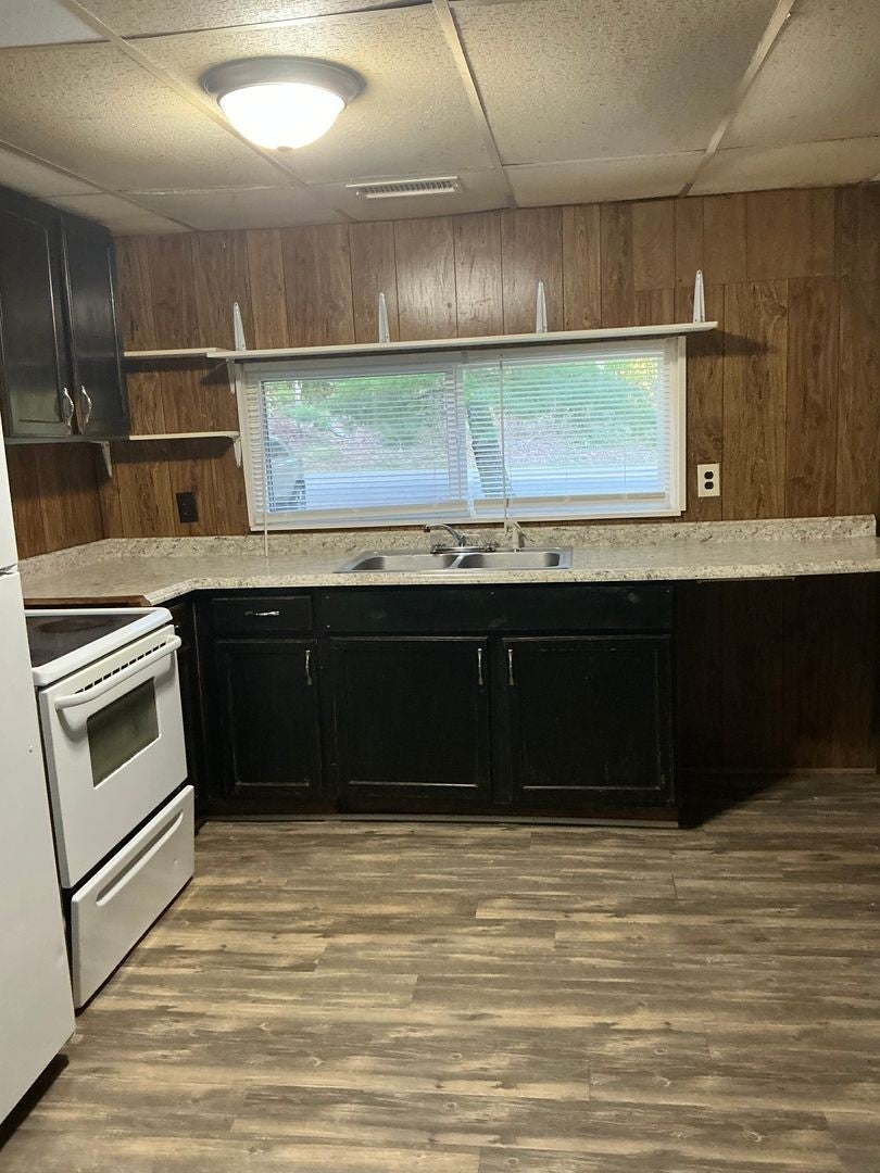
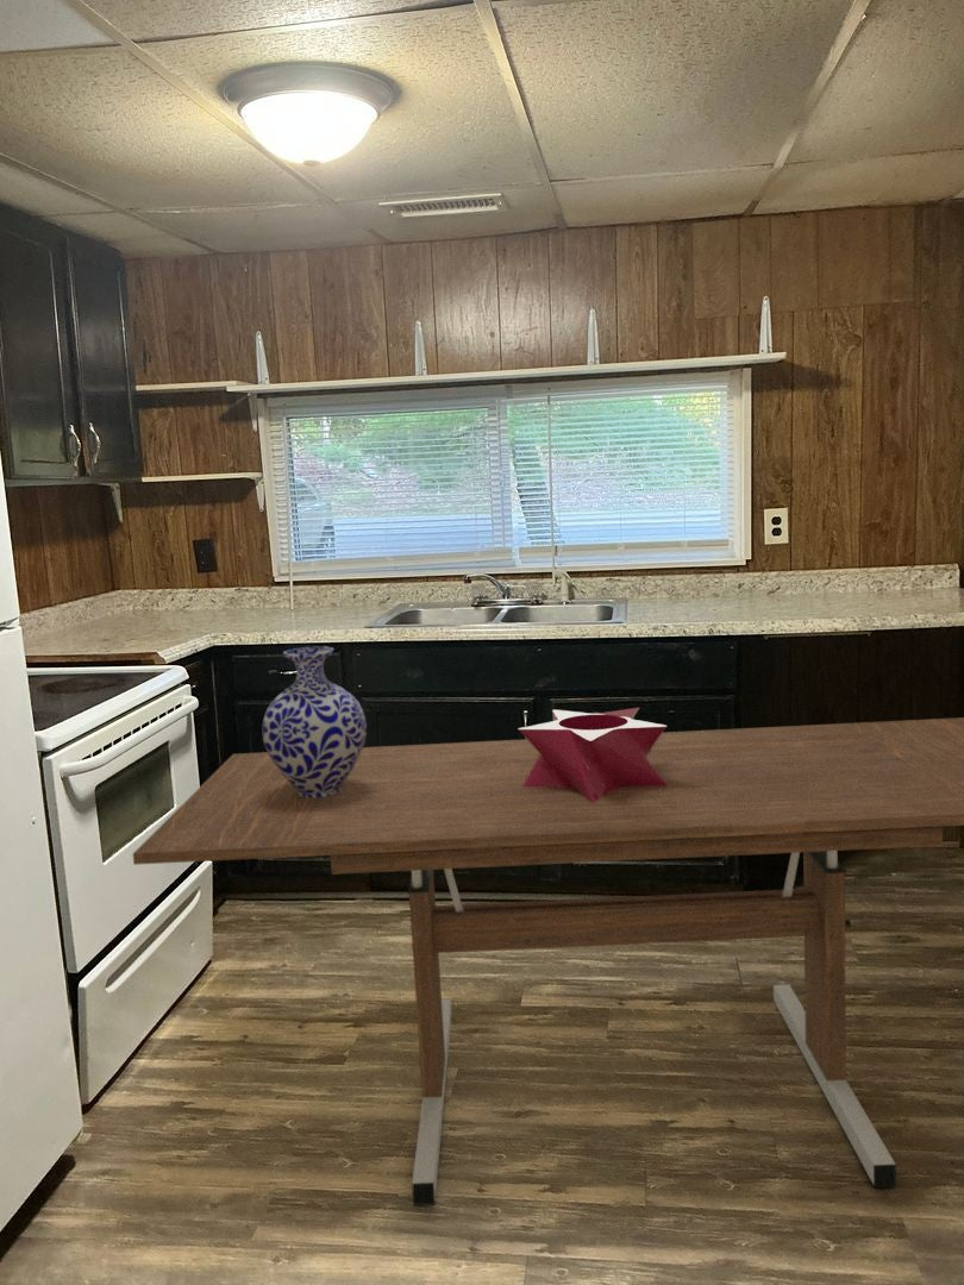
+ dining table [132,716,964,1206]
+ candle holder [517,707,669,803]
+ vase [261,646,368,797]
